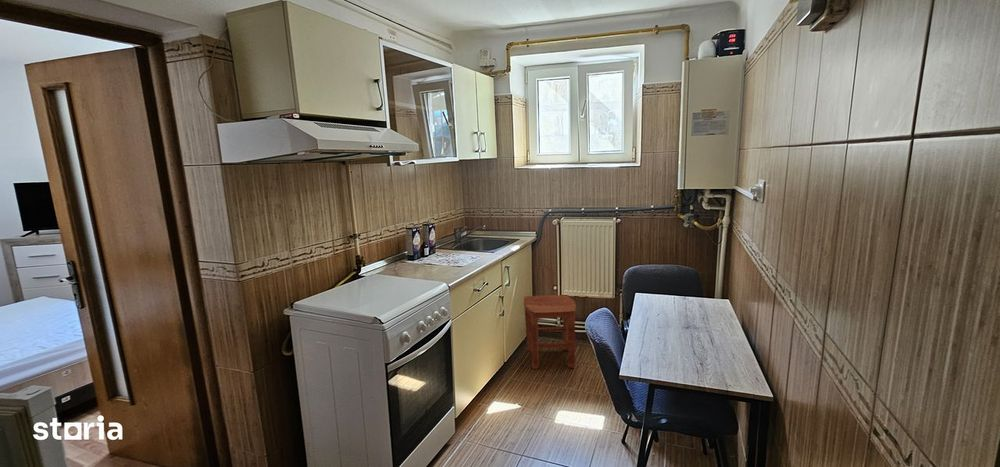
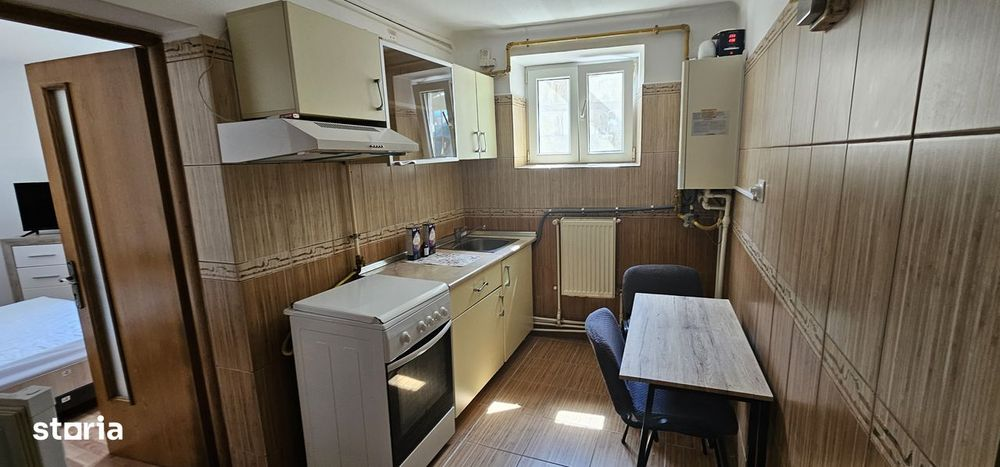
- stool [523,294,577,370]
